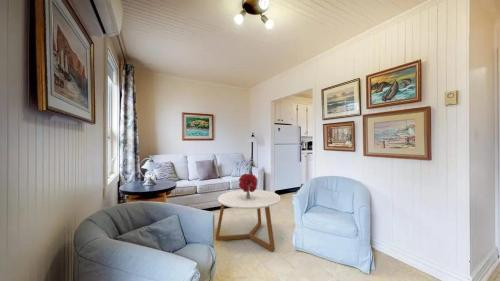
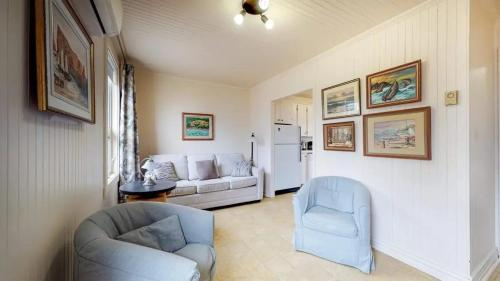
- bouquet [238,173,258,199]
- coffee table [215,189,282,252]
